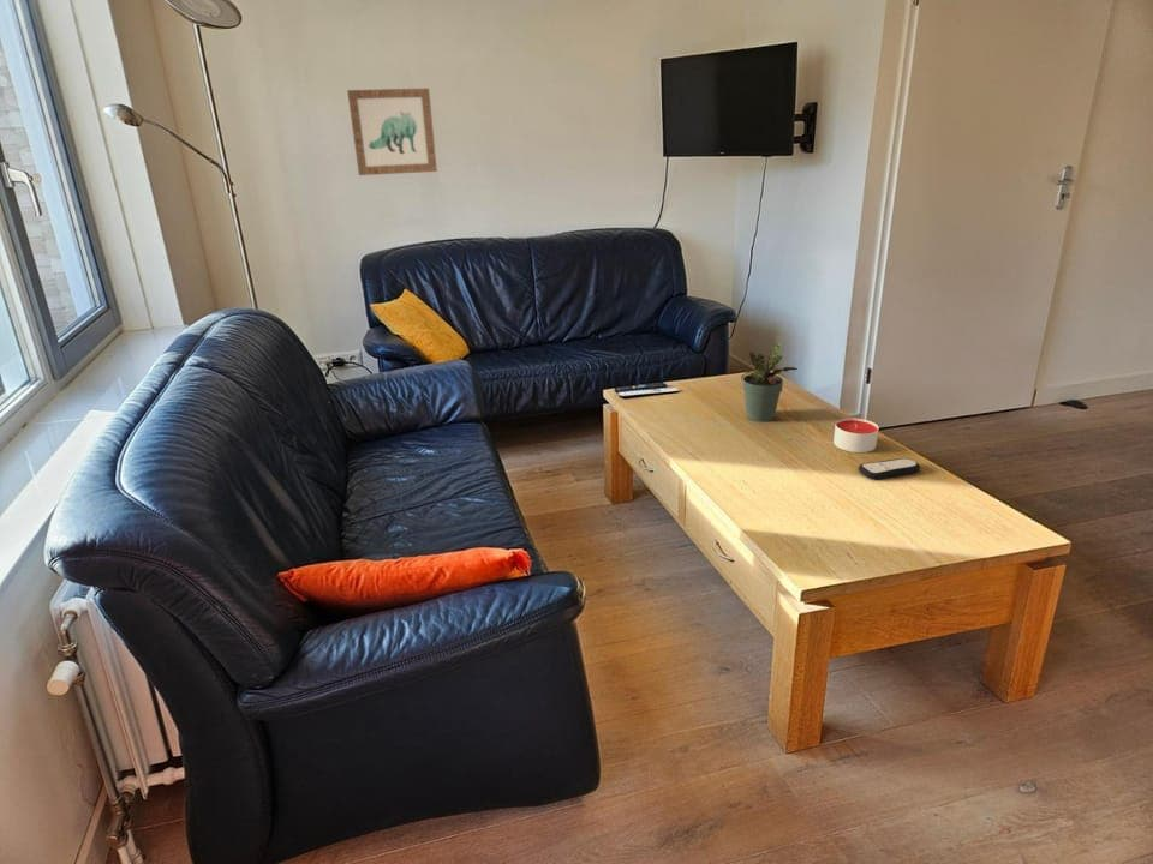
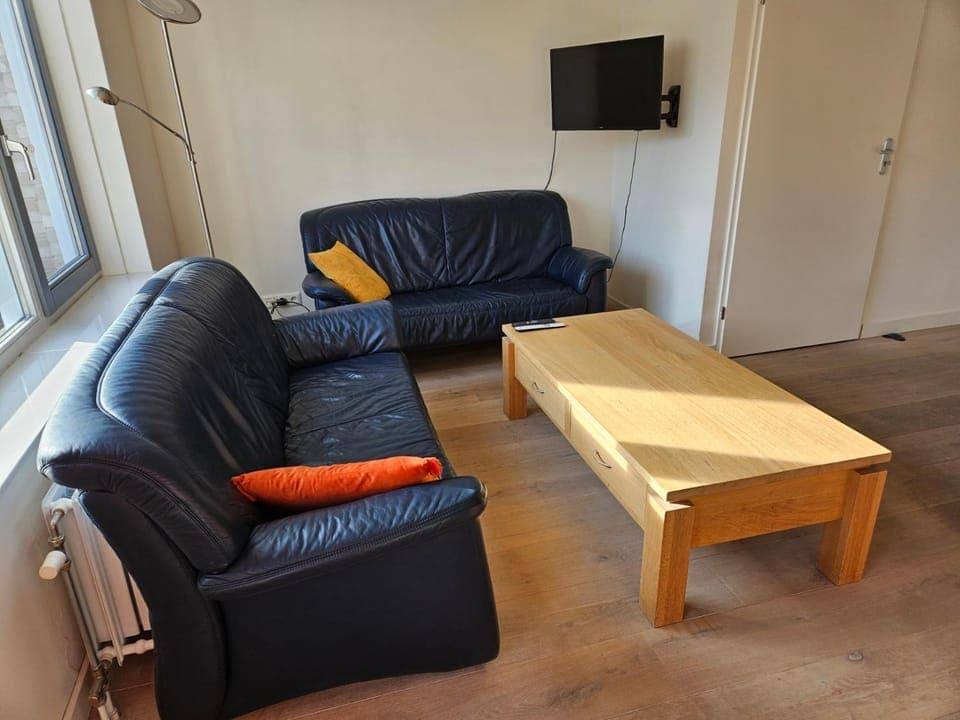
- potted plant [740,342,799,422]
- wall art [346,88,438,176]
- candle [832,418,879,454]
- remote control [858,457,921,481]
